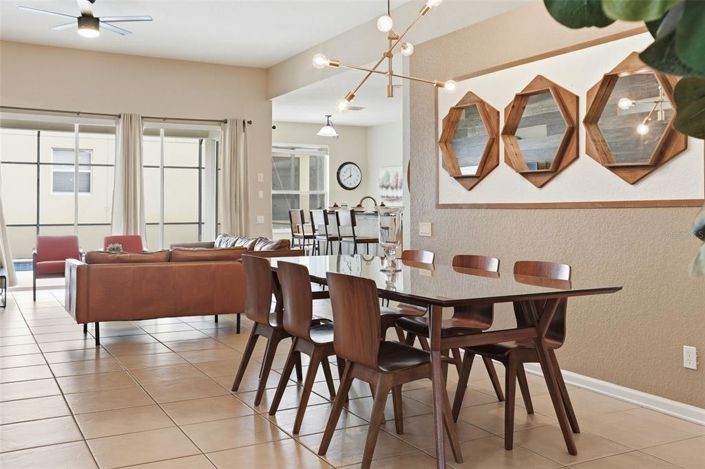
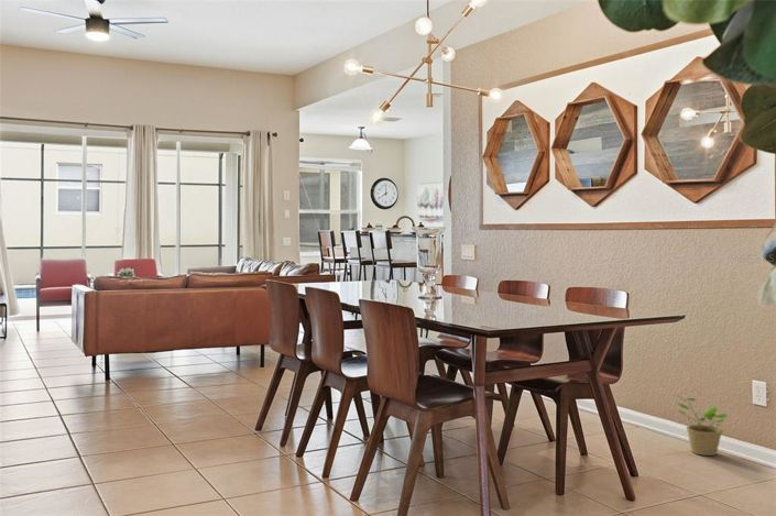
+ potted plant [673,393,729,457]
